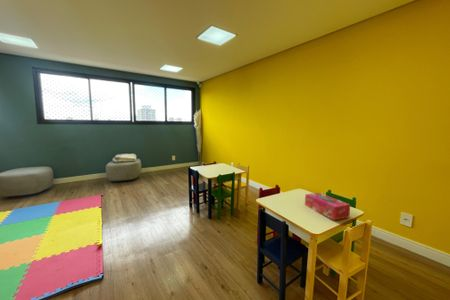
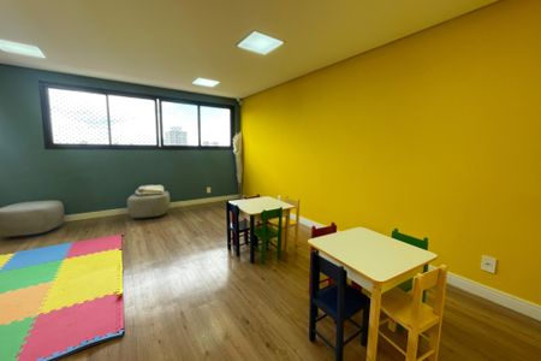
- tissue box [304,192,351,221]
